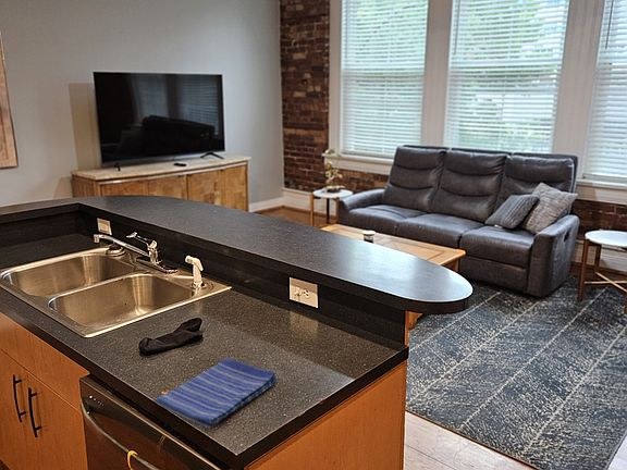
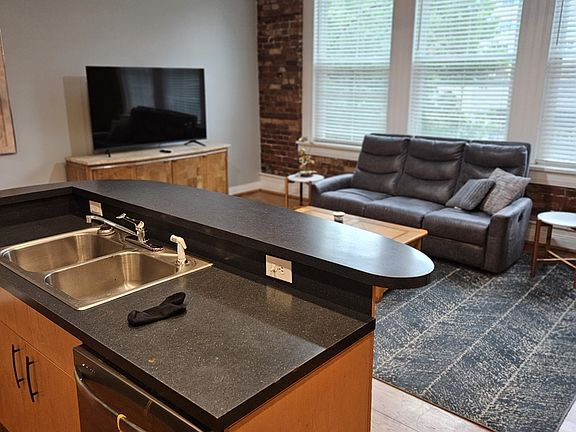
- dish towel [153,358,278,430]
